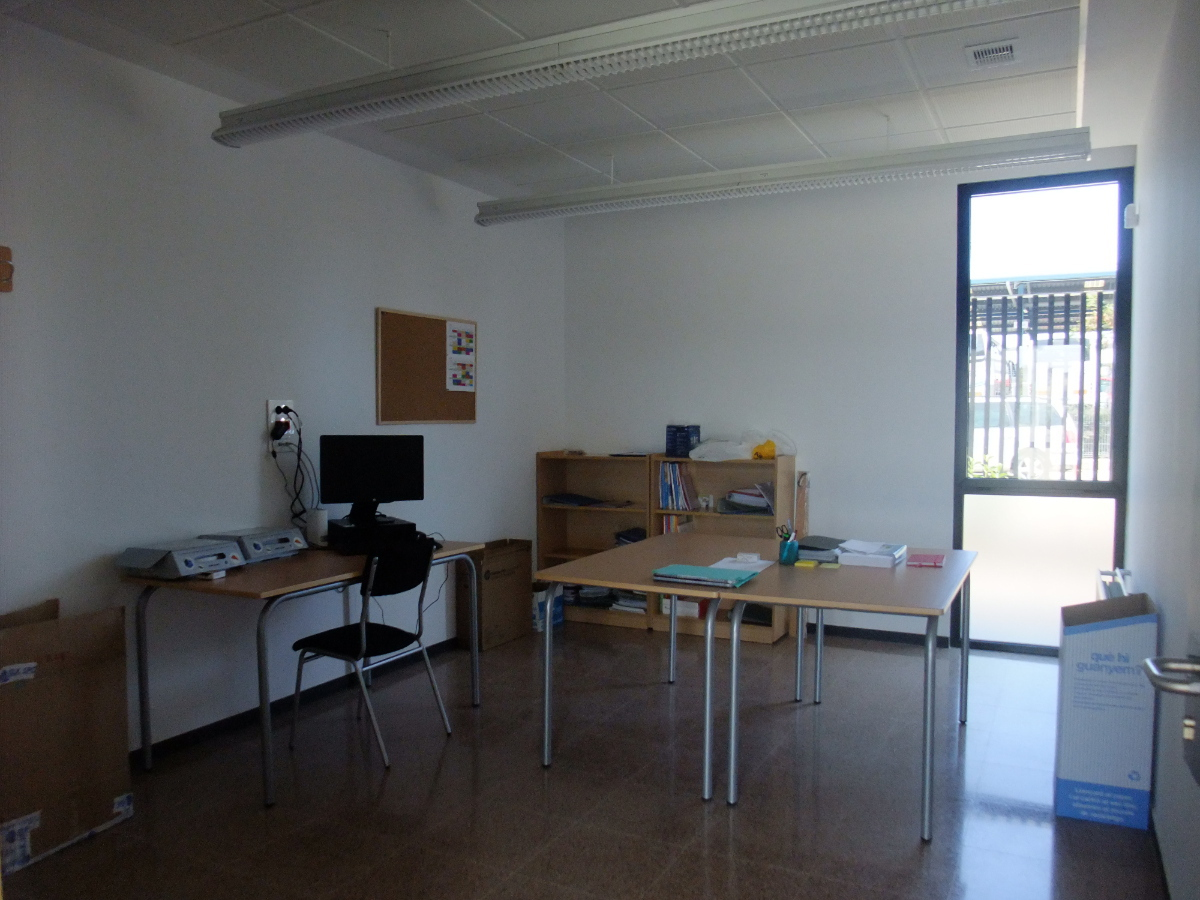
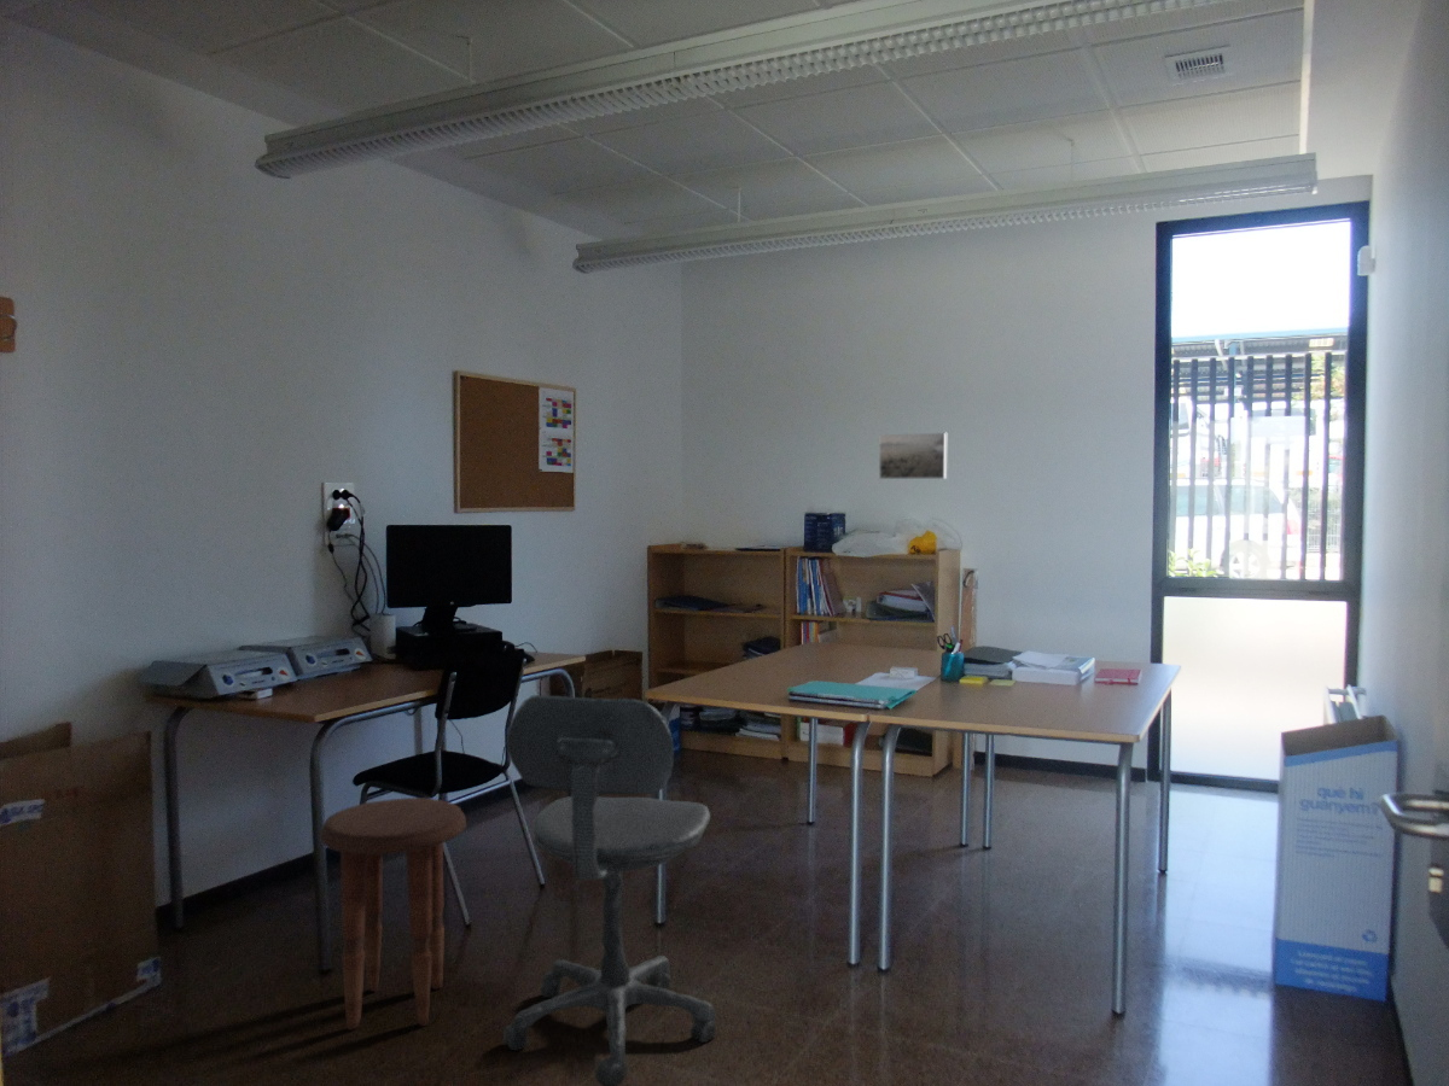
+ side table [319,796,467,1032]
+ office chair [501,694,717,1086]
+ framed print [878,432,948,480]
